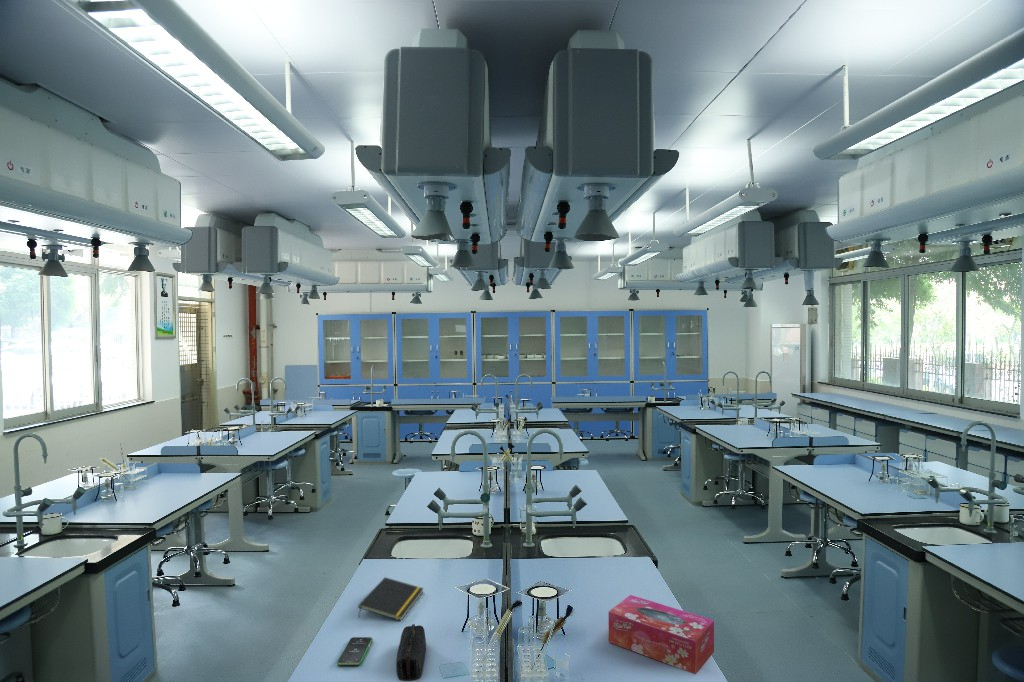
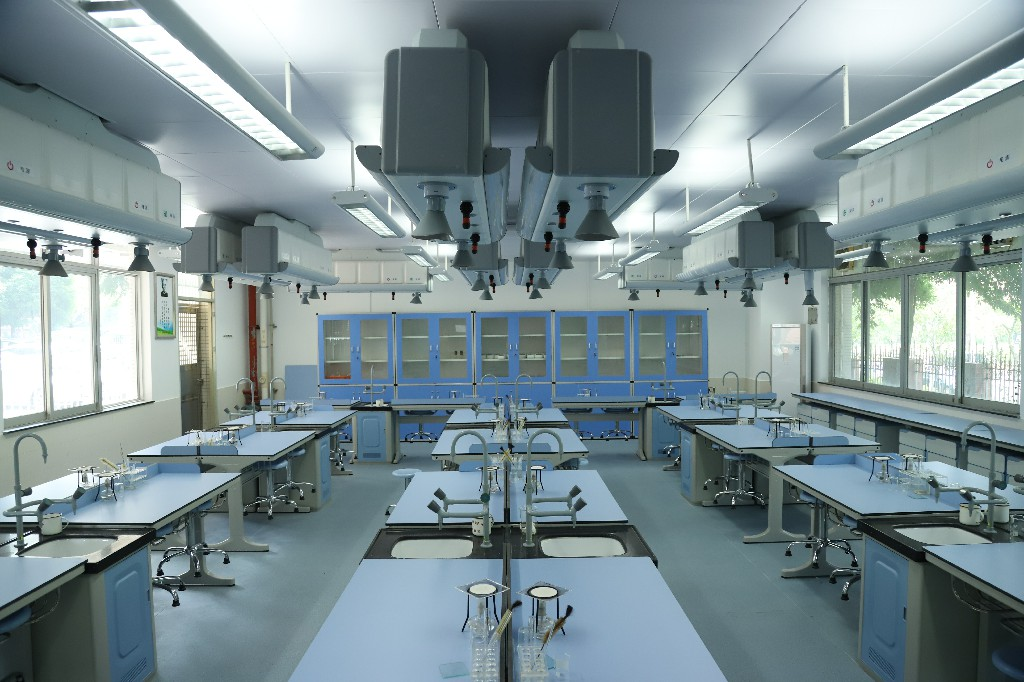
- pencil case [395,623,427,682]
- tissue box [608,594,715,675]
- notepad [357,576,425,621]
- smartphone [336,636,374,666]
